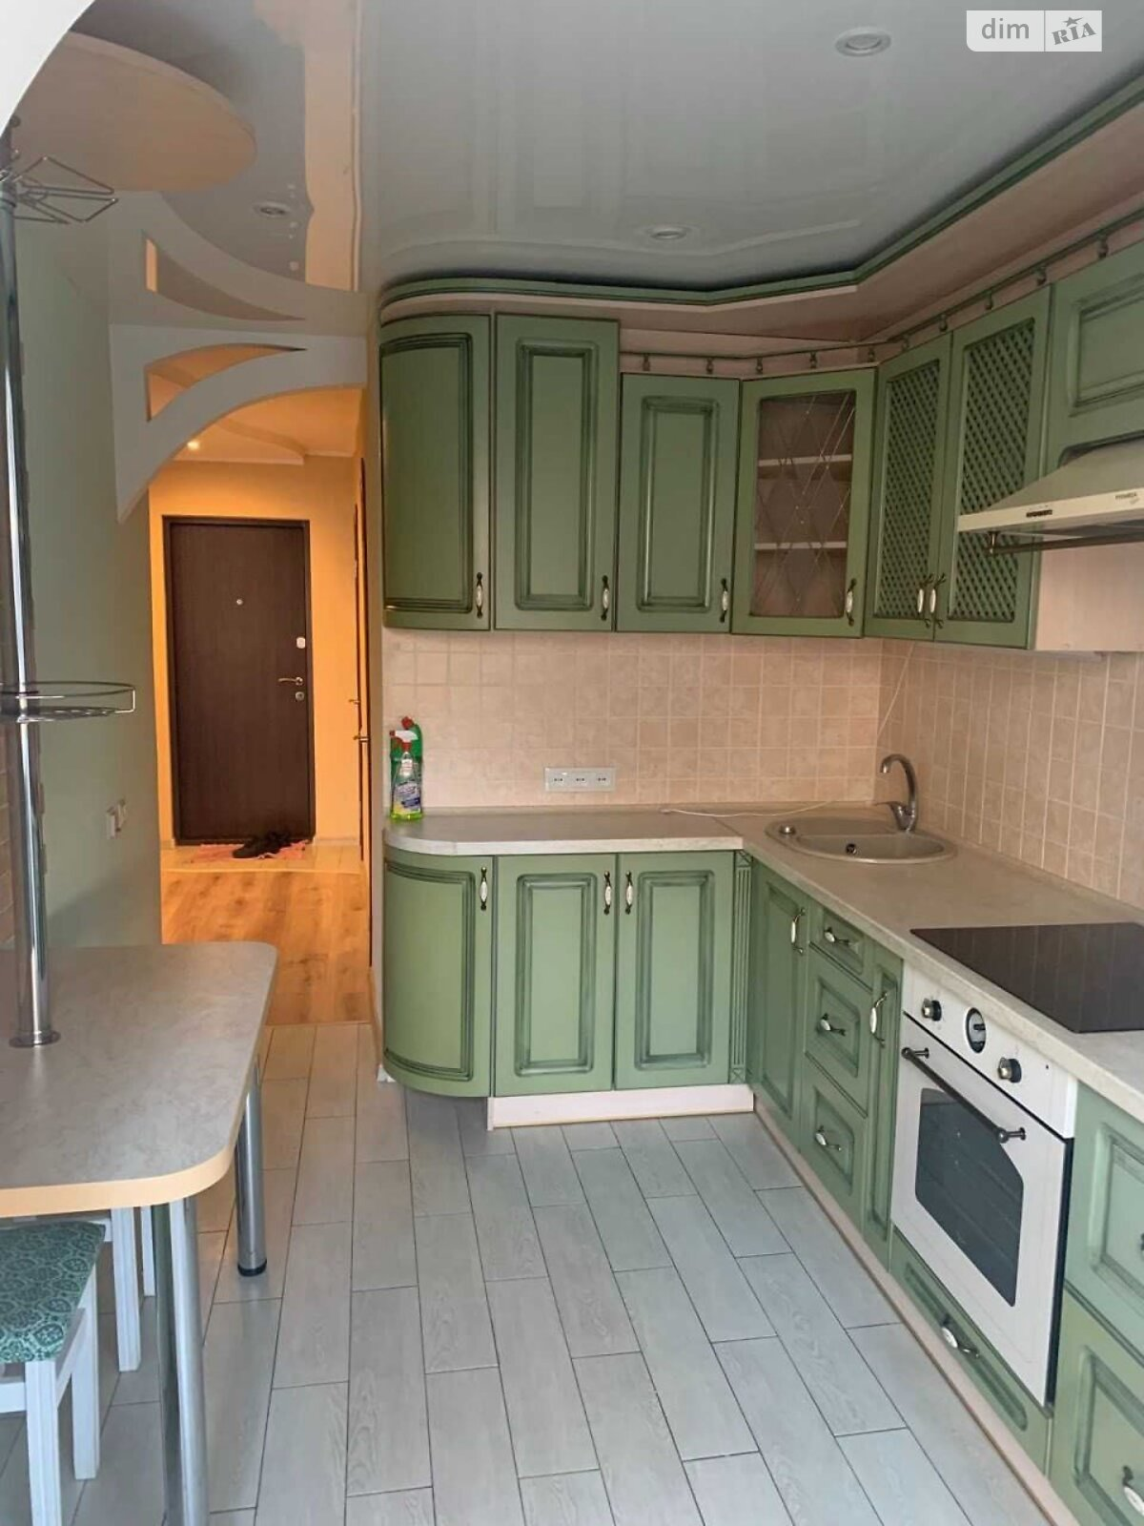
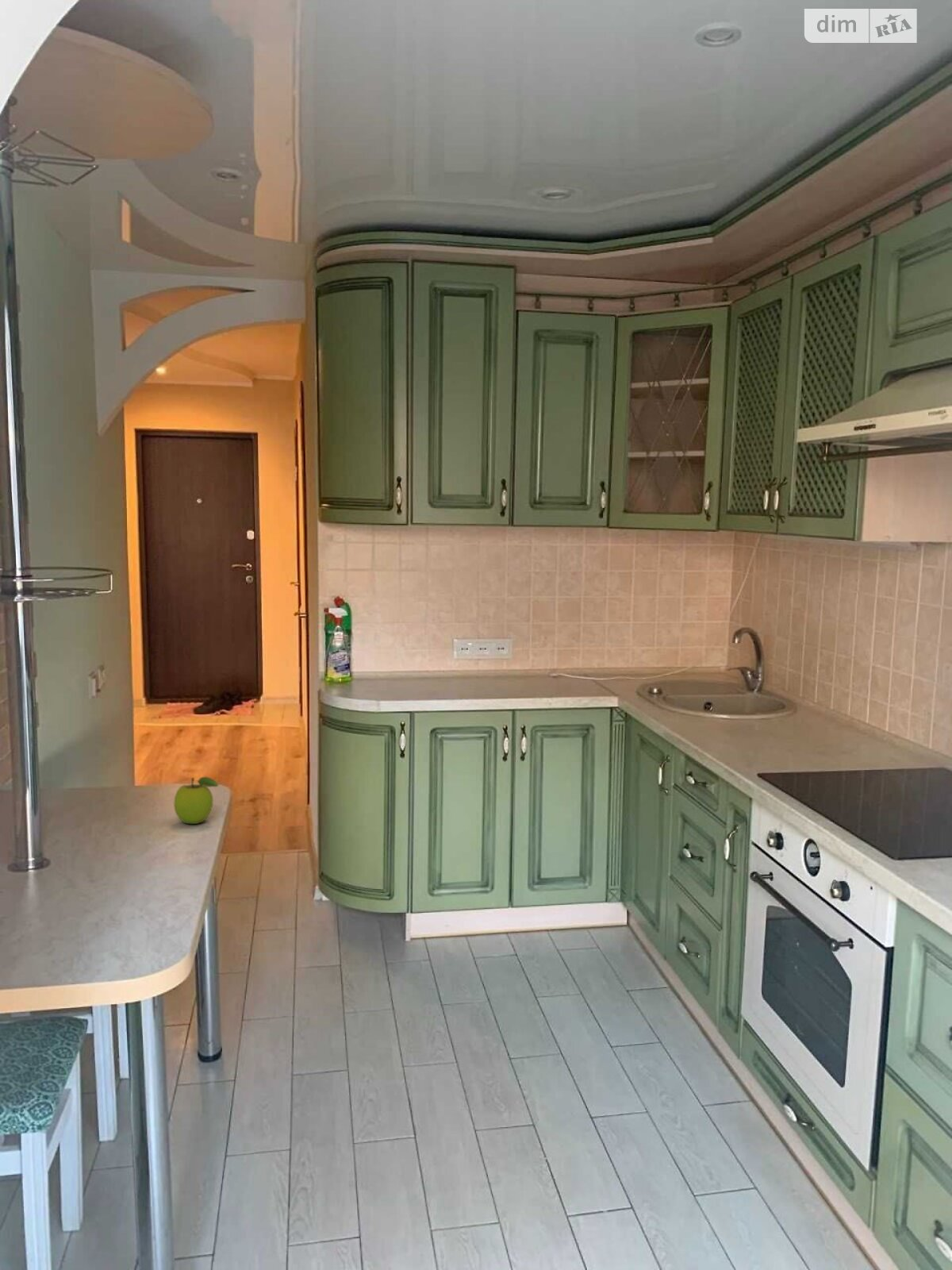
+ fruit [173,776,219,825]
